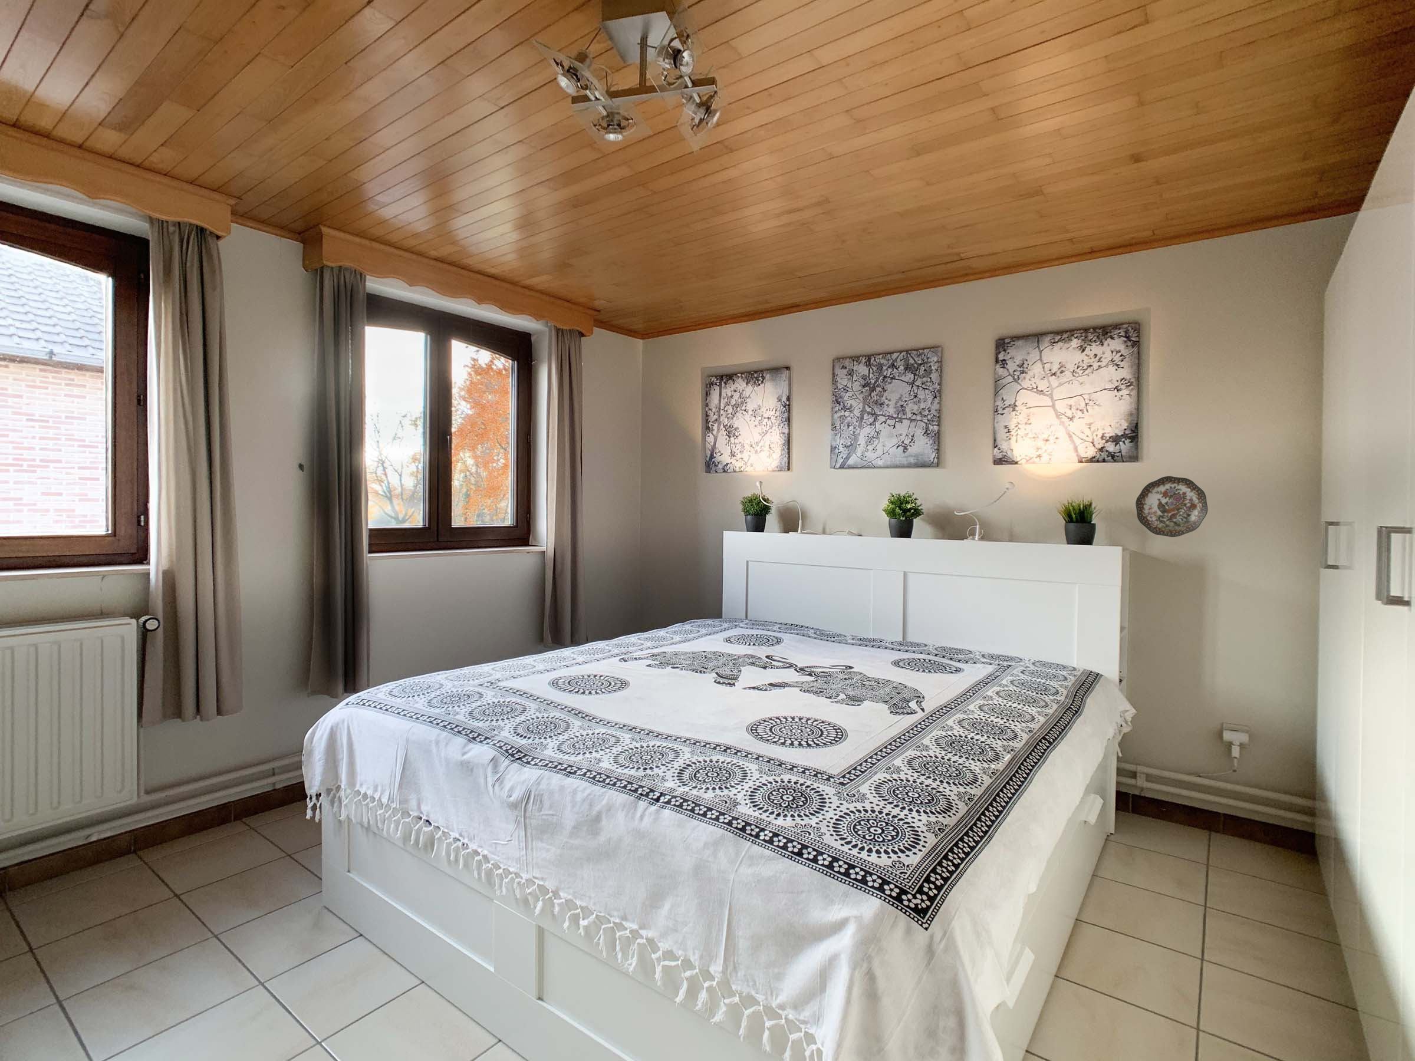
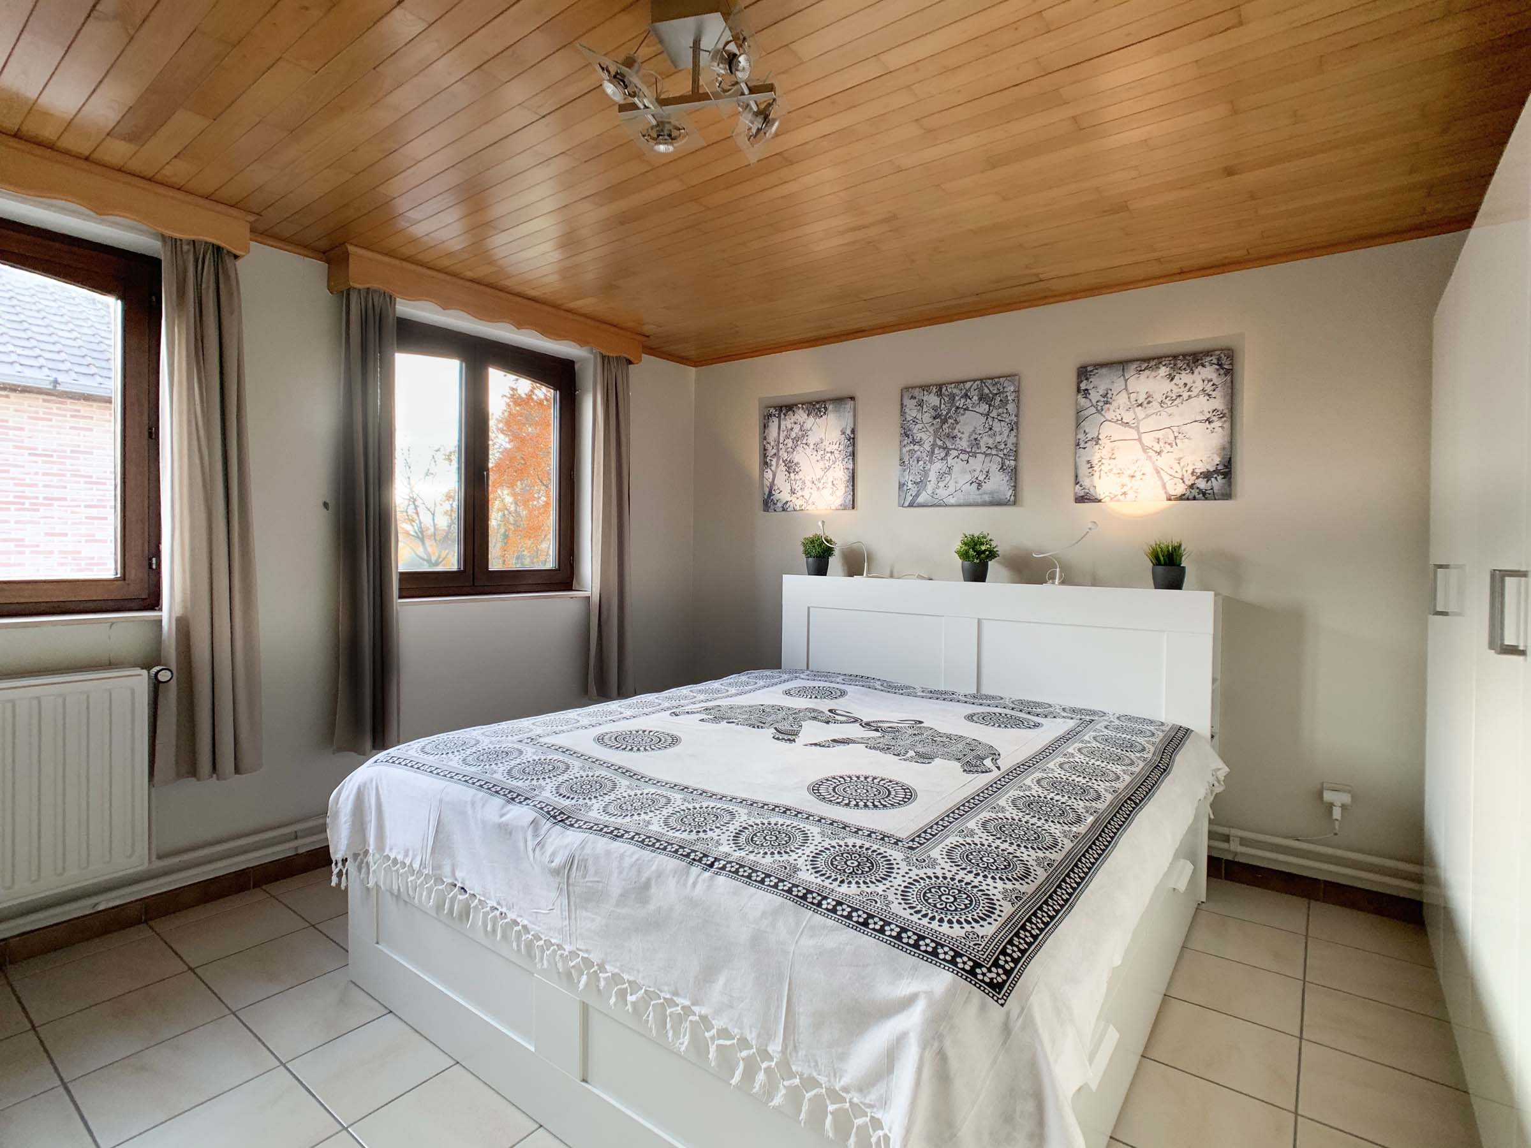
- decorative plate [1135,476,1209,537]
